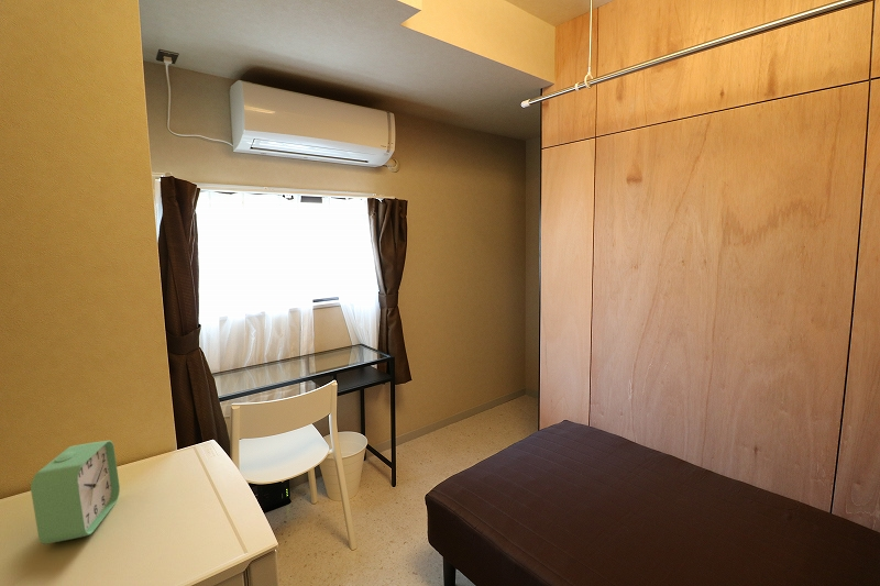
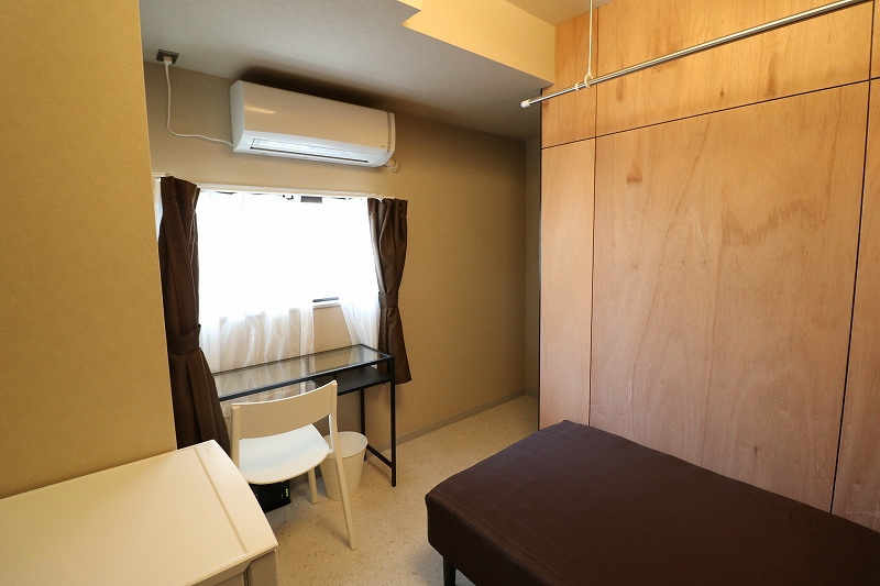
- alarm clock [30,440,121,545]
